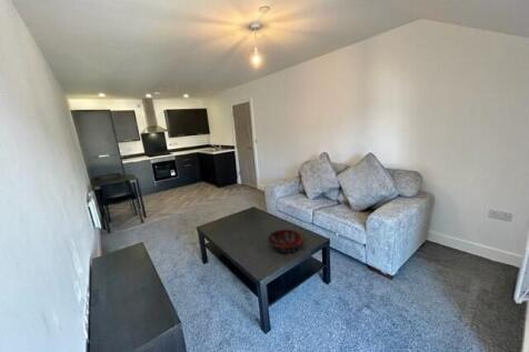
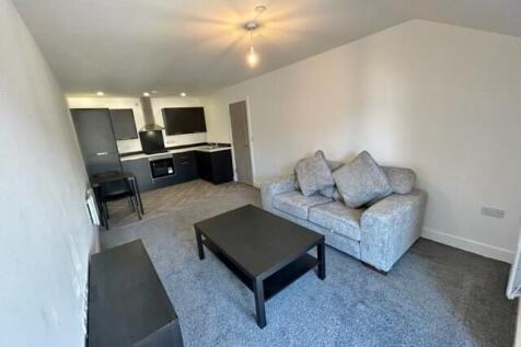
- decorative bowl [267,228,305,254]
